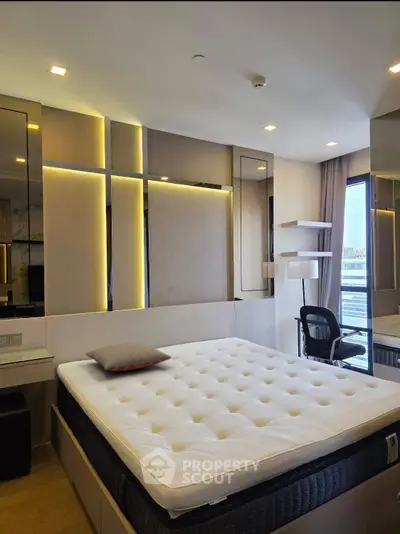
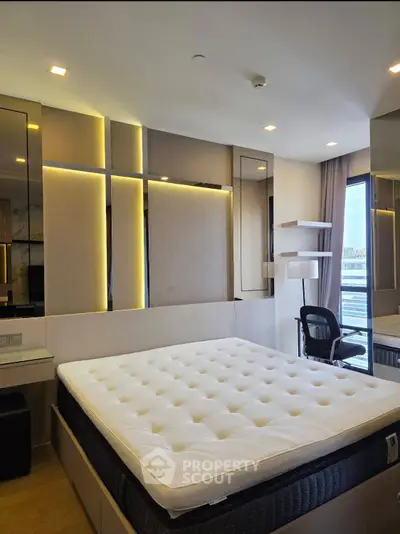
- pillow [85,342,173,372]
